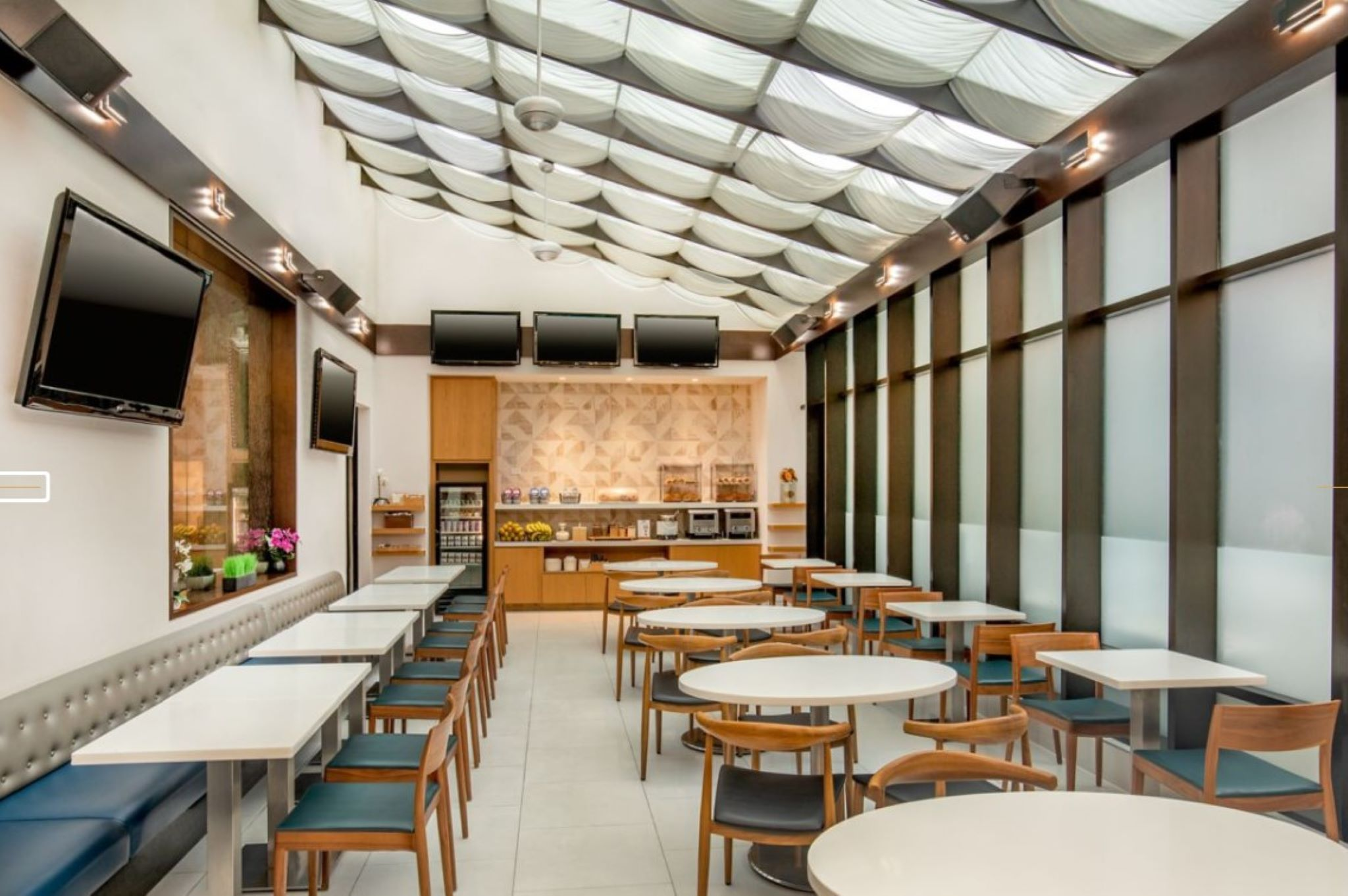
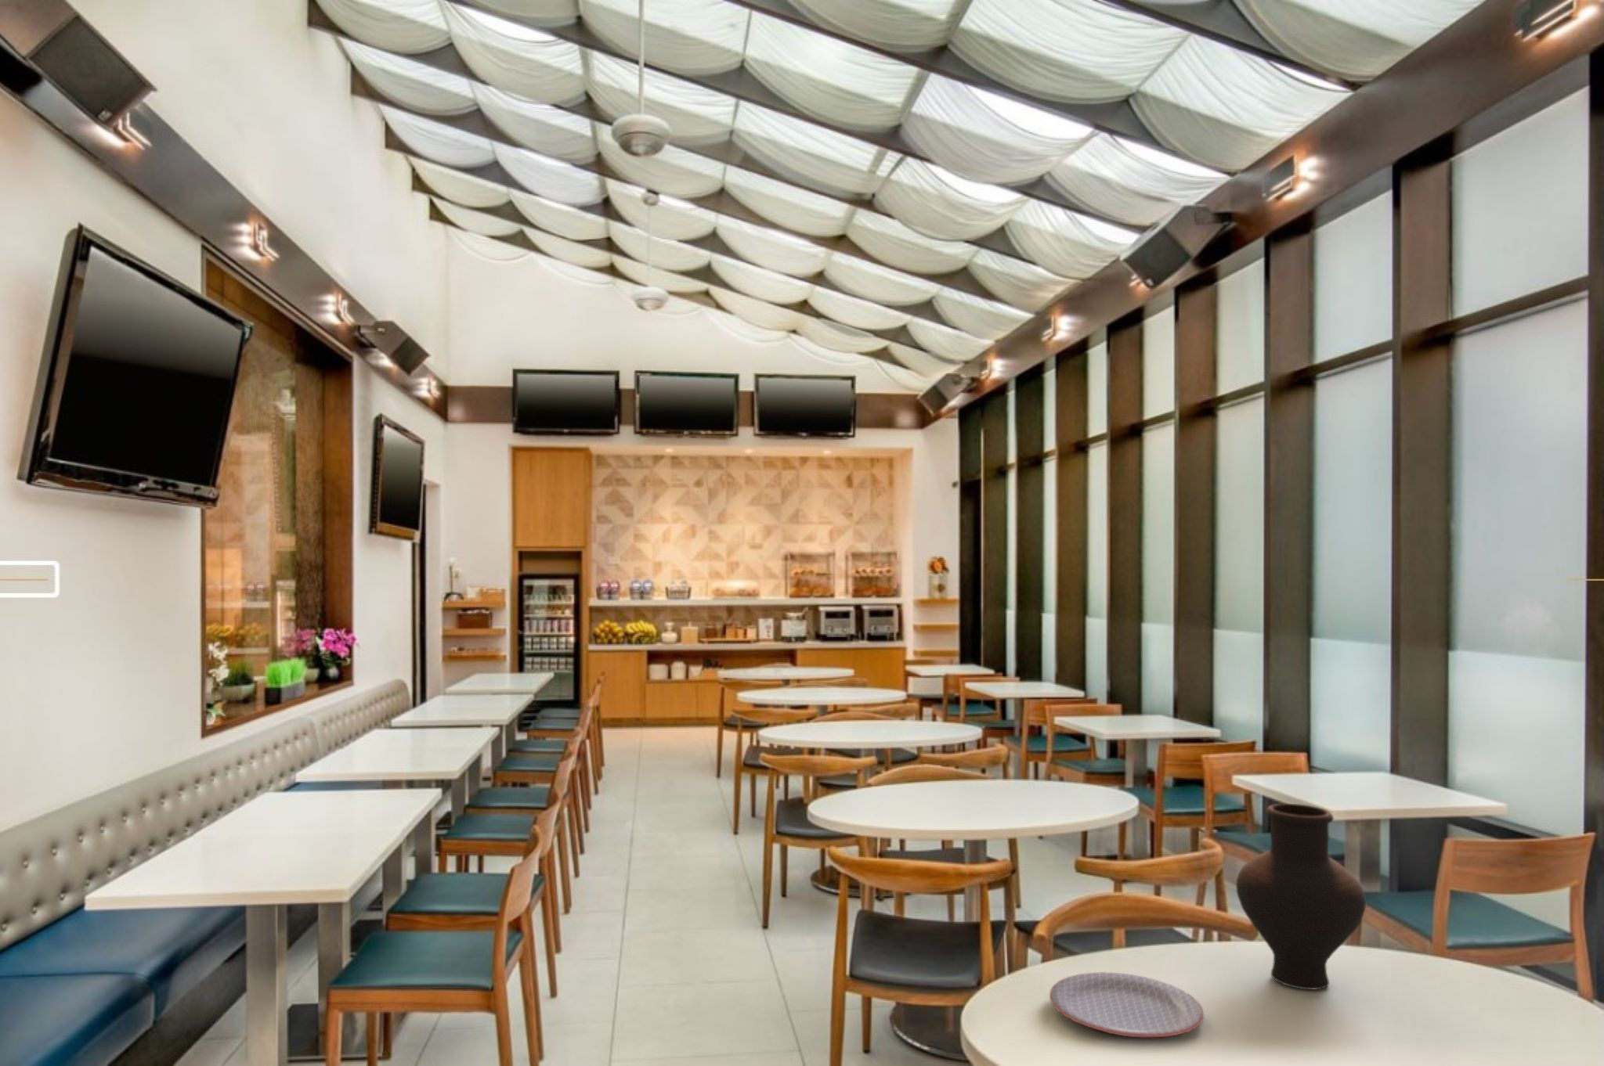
+ plate [1048,971,1204,1039]
+ vase [1235,803,1367,991]
